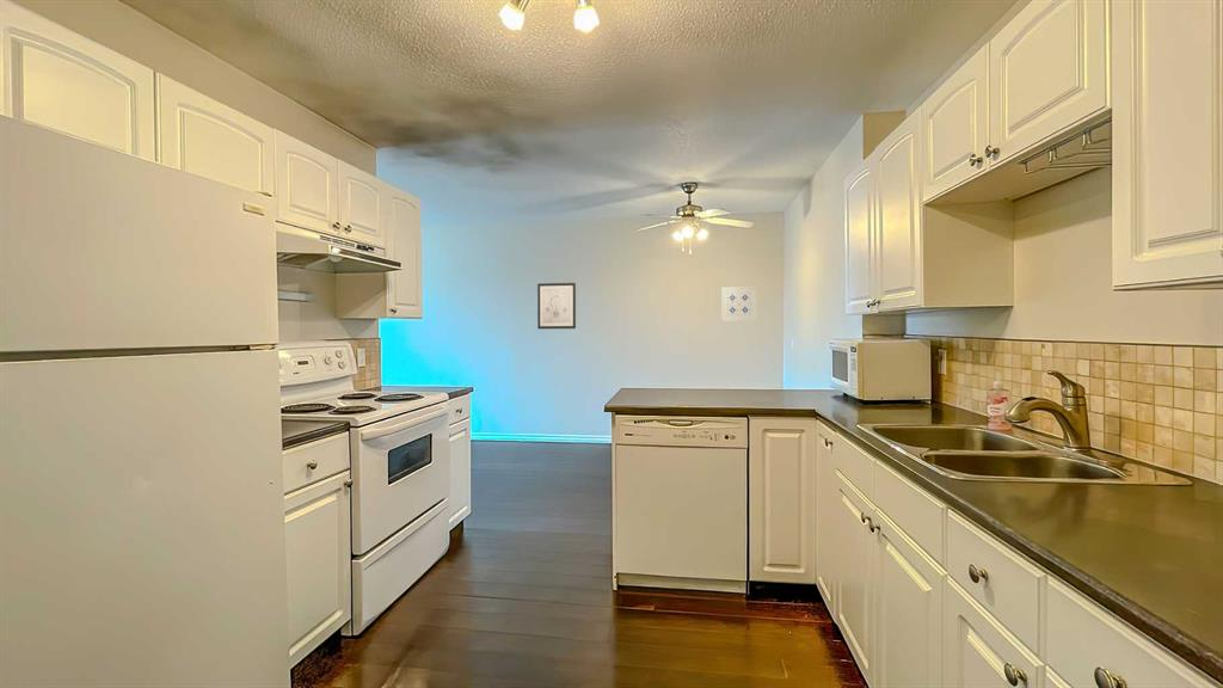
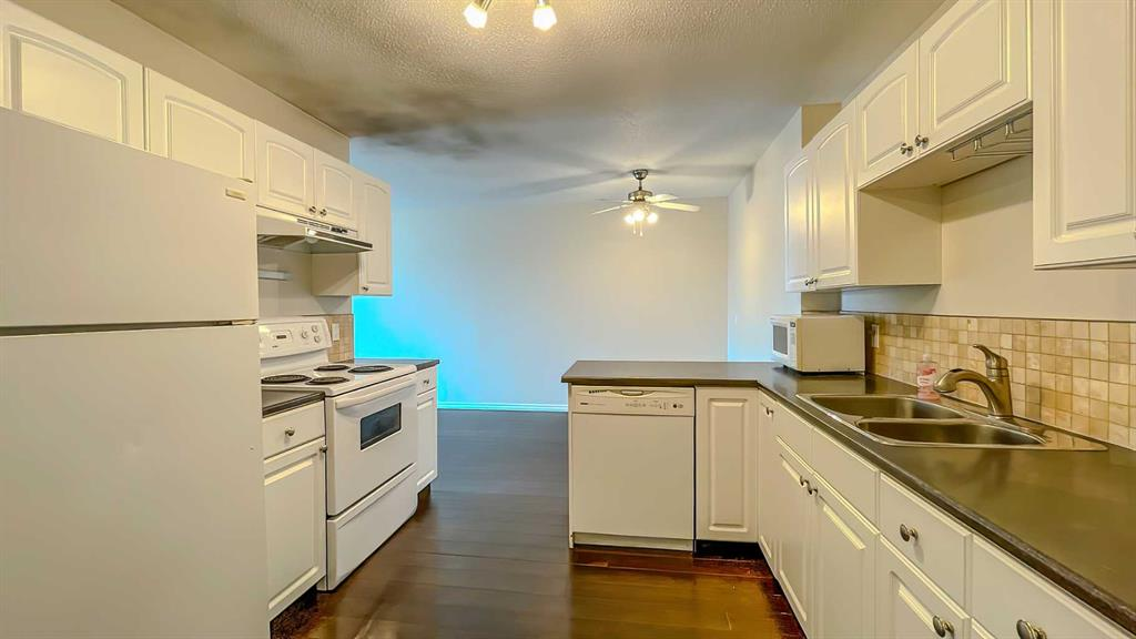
- wall art [536,282,577,330]
- wall art [720,285,757,321]
